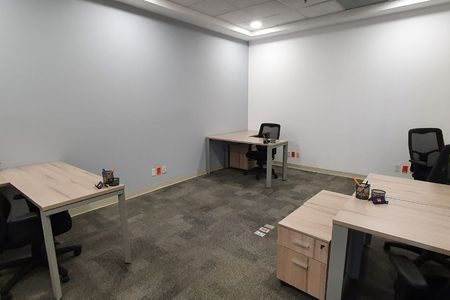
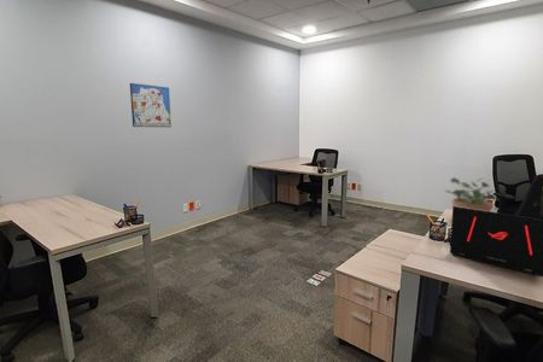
+ potted plant [444,176,500,212]
+ wall art [129,82,173,128]
+ laptop [449,206,543,278]
